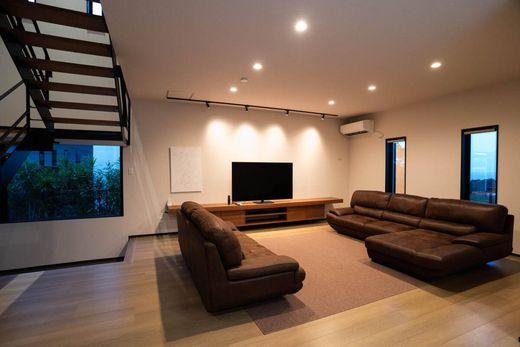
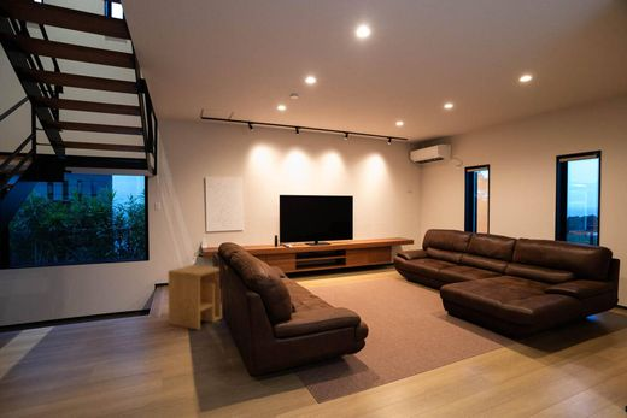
+ side table [168,264,223,331]
